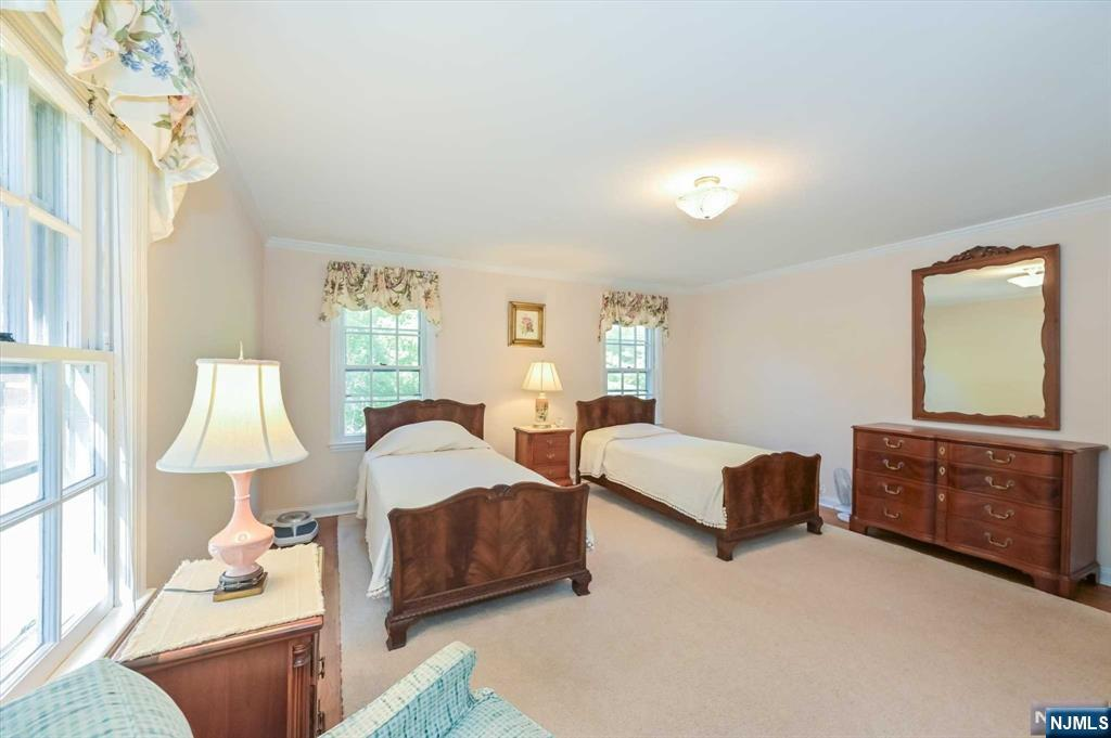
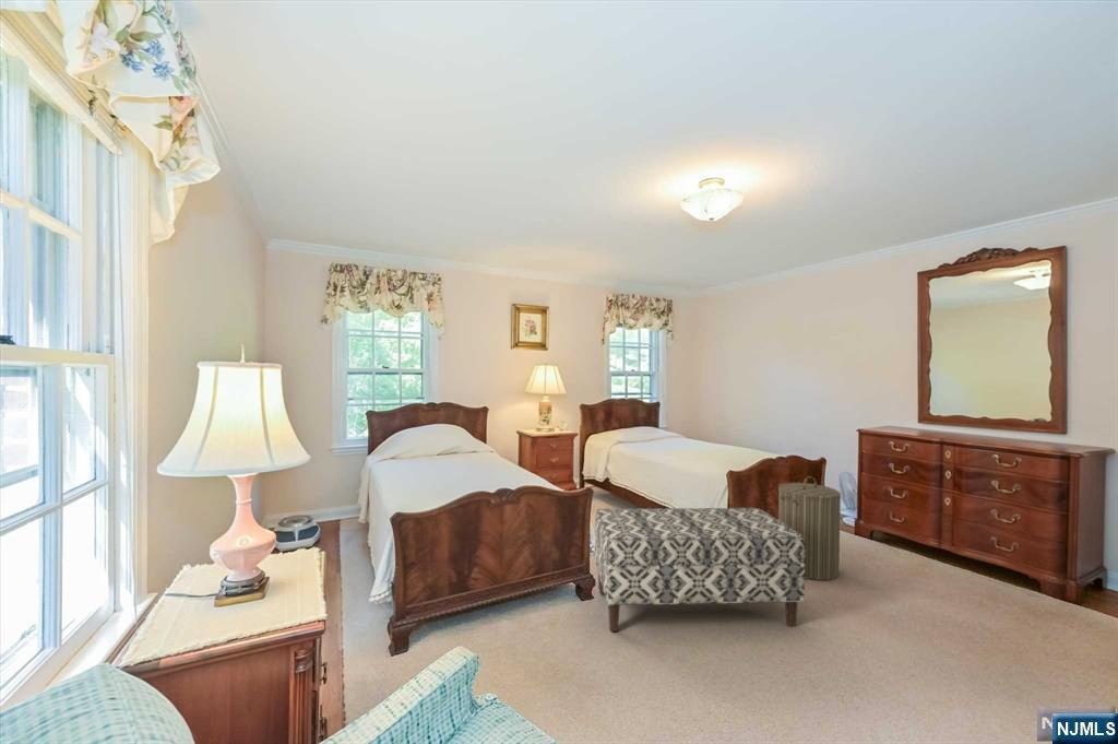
+ laundry hamper [777,475,842,581]
+ bench [594,507,806,634]
